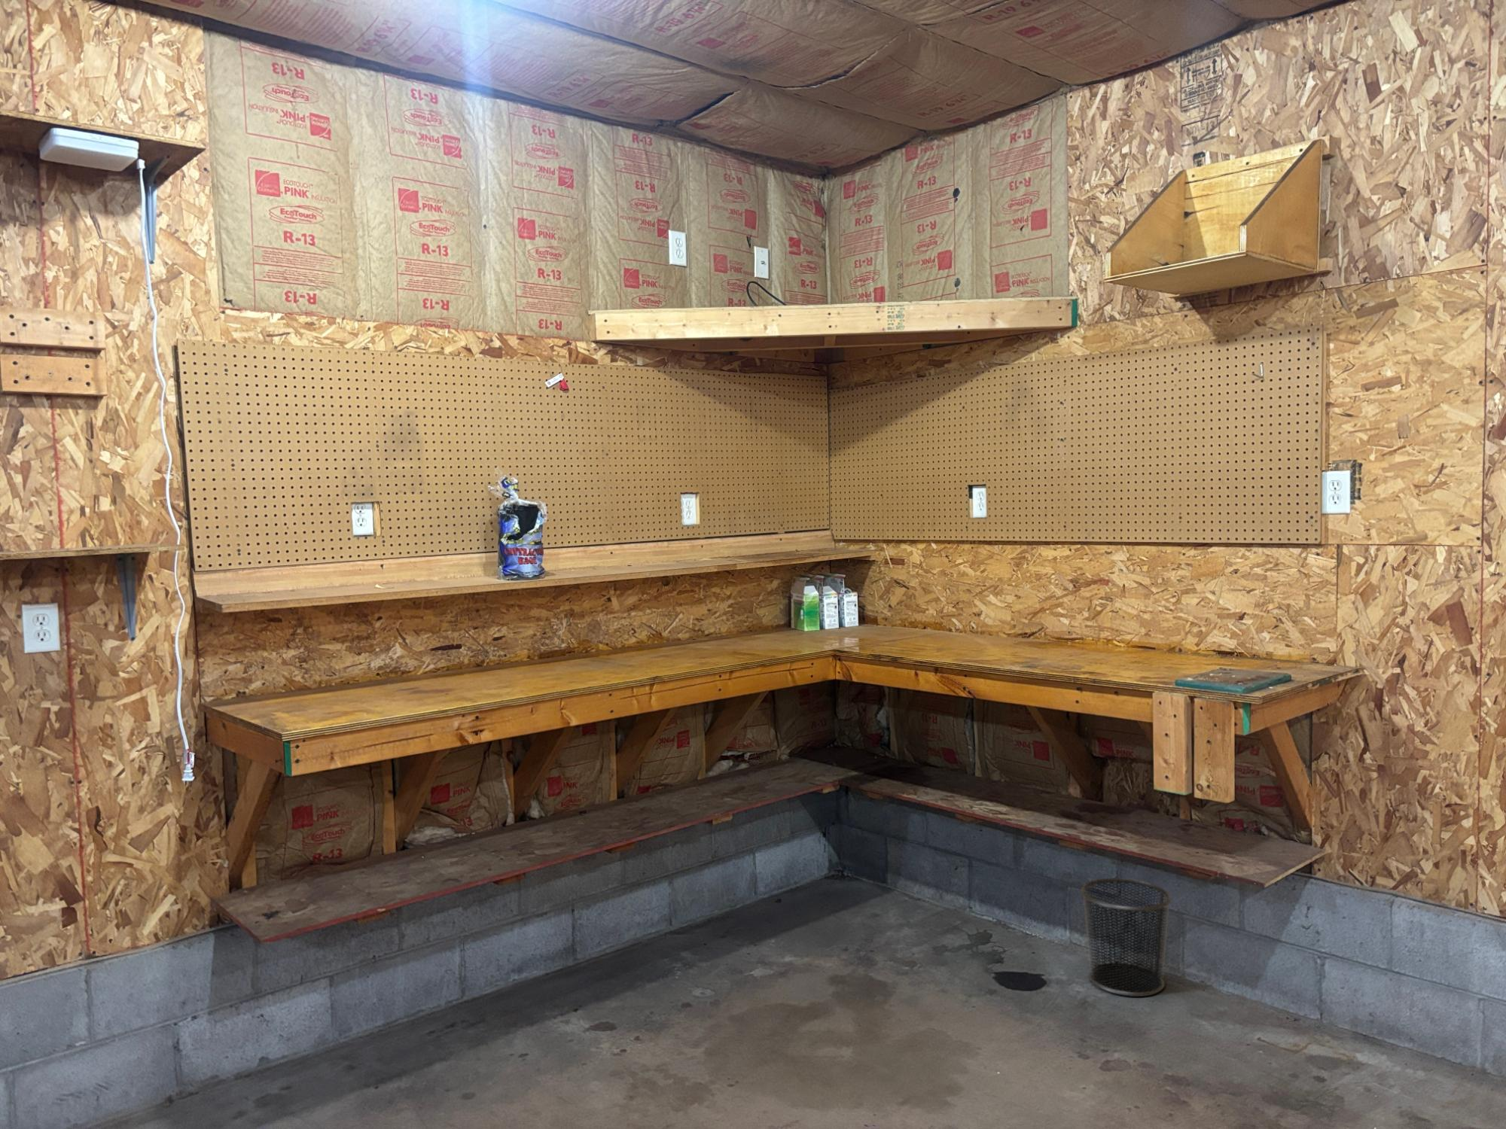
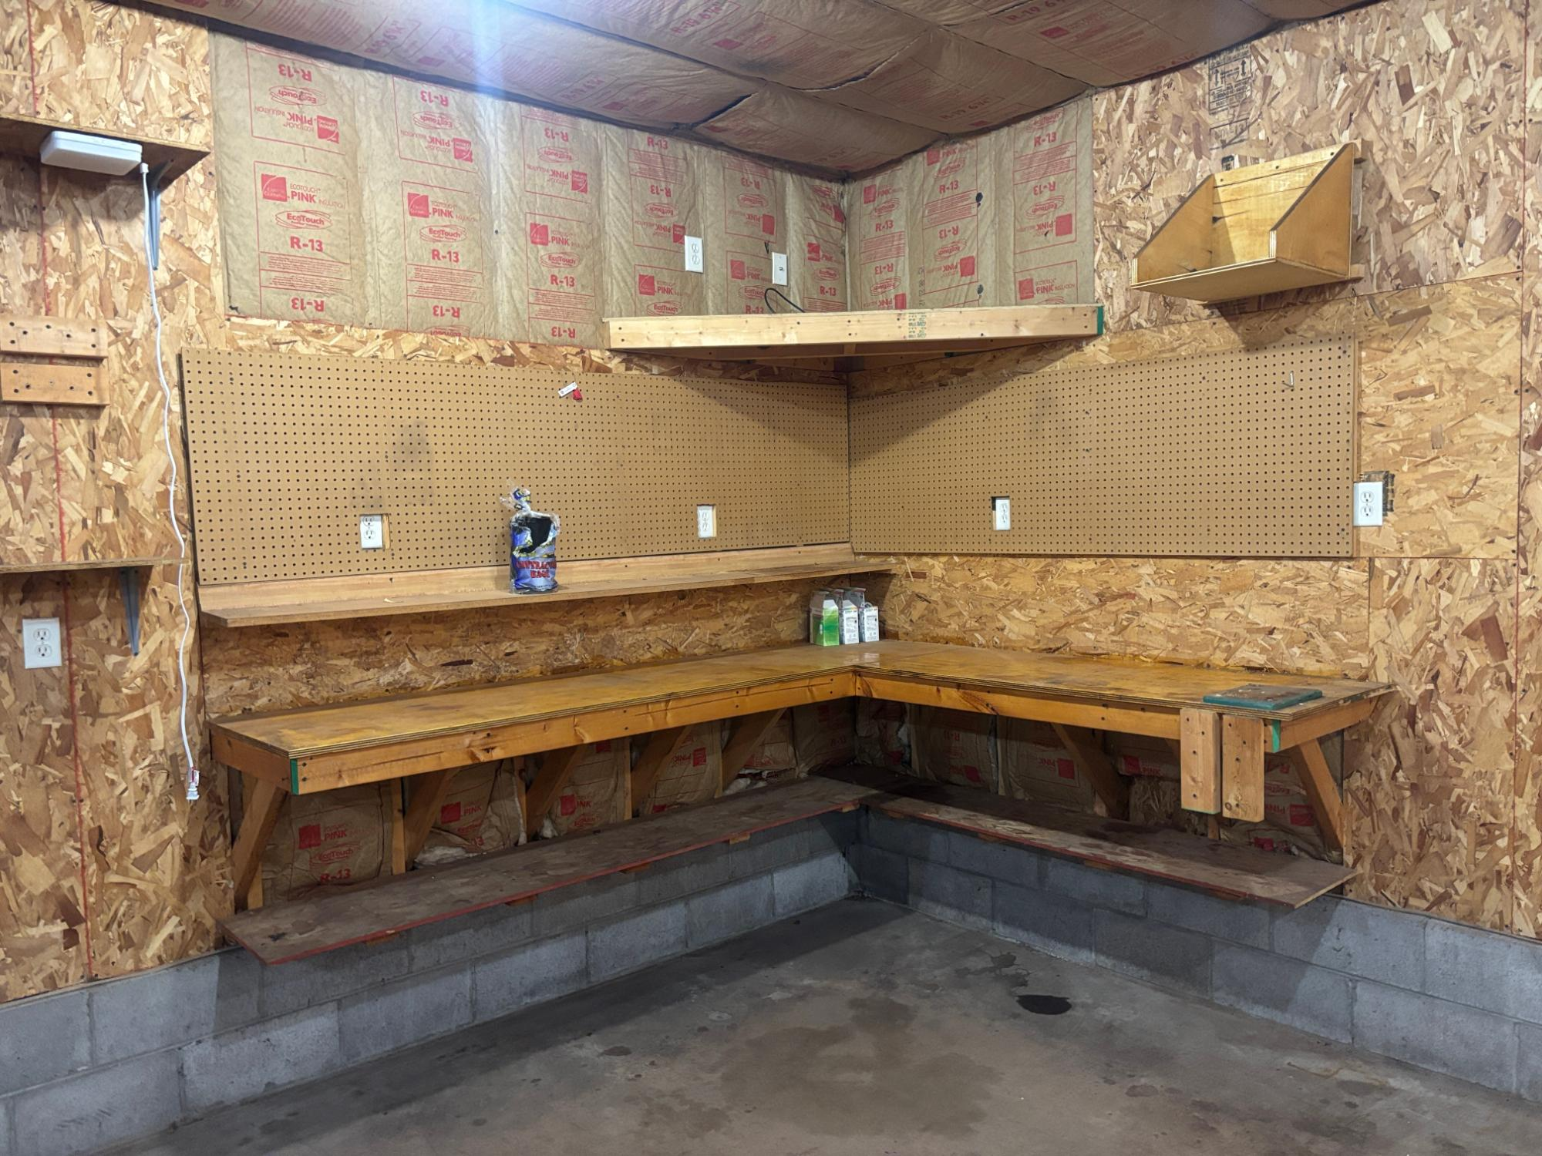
- waste bin [1080,878,1172,997]
